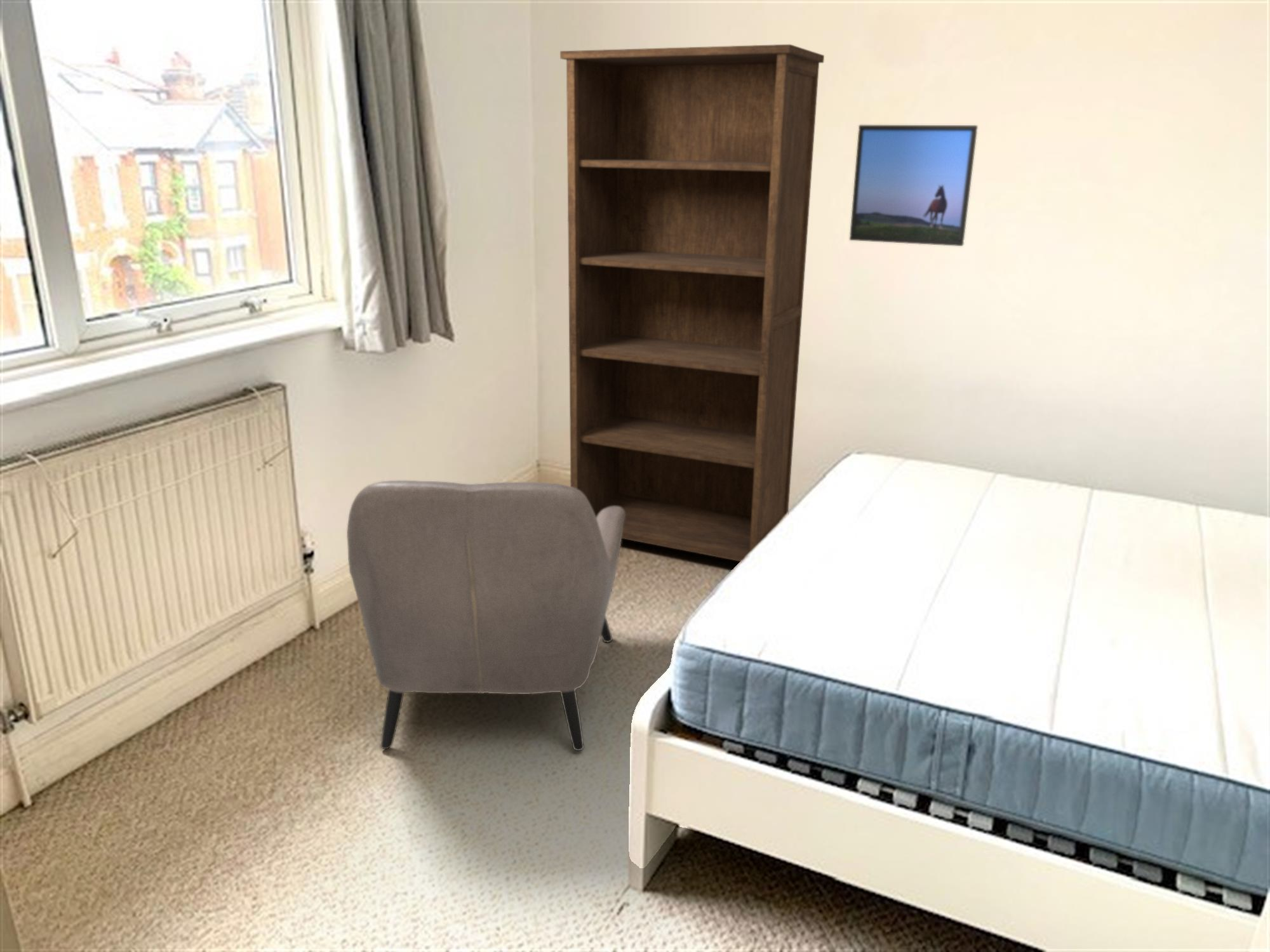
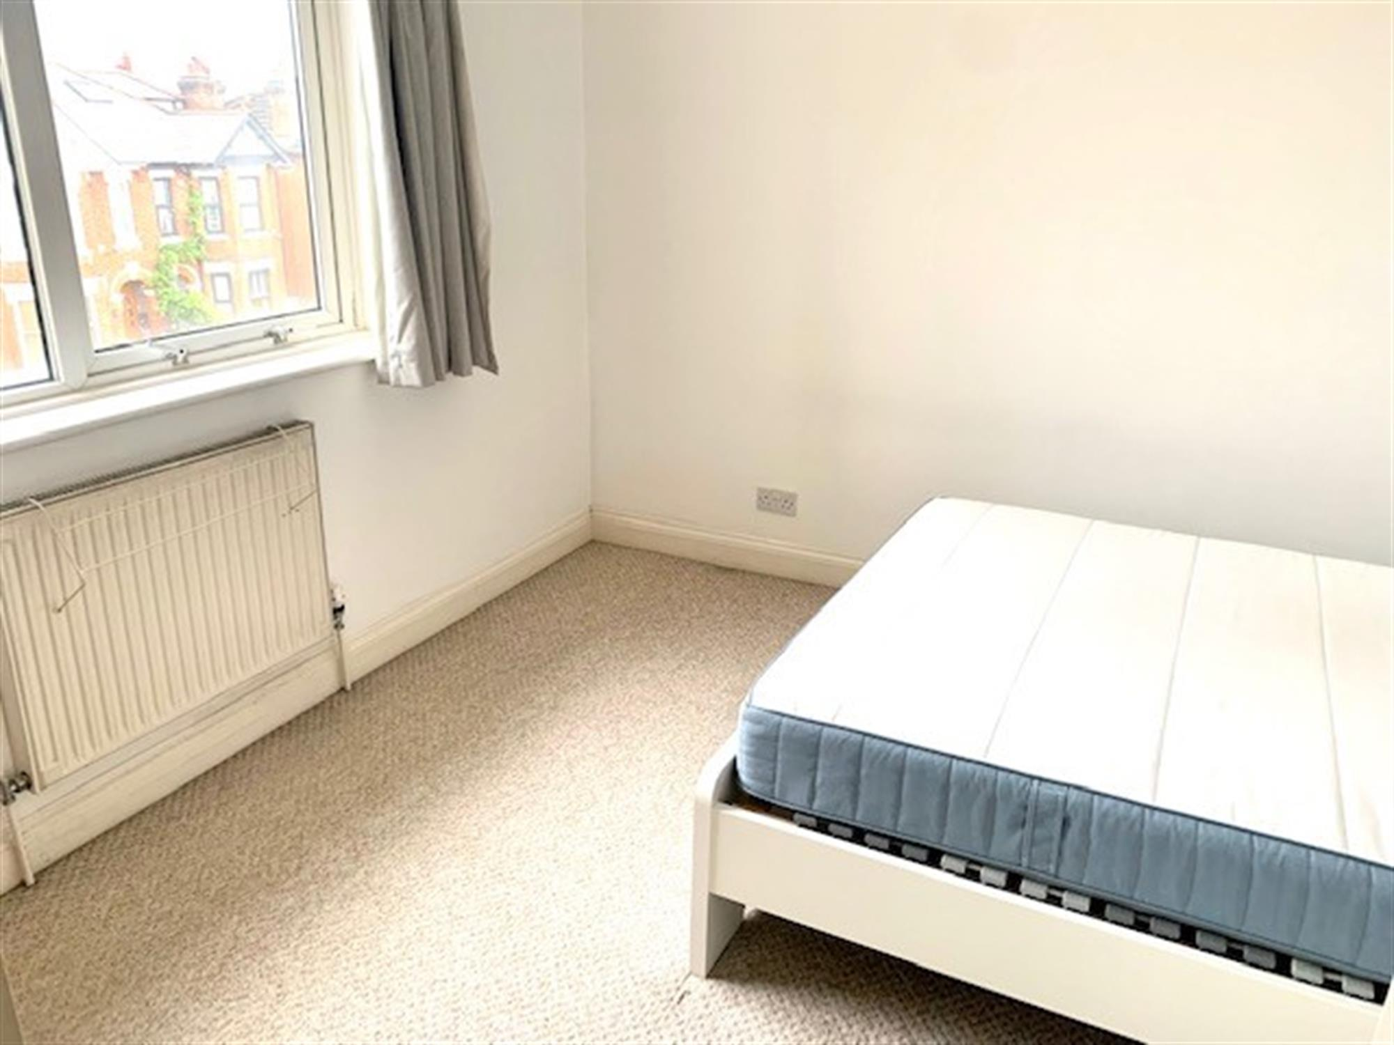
- armchair [346,480,625,751]
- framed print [849,124,979,247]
- bookcase [559,44,825,562]
